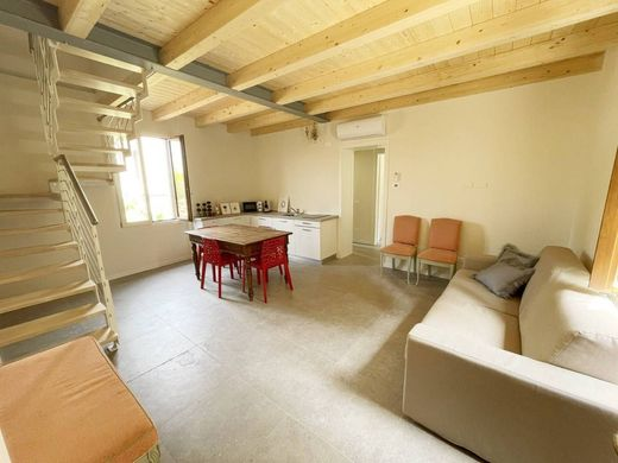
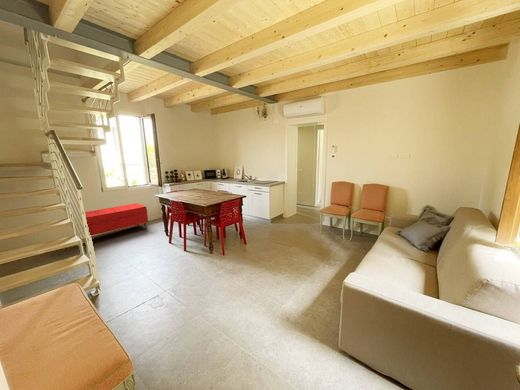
+ bench [84,202,149,237]
